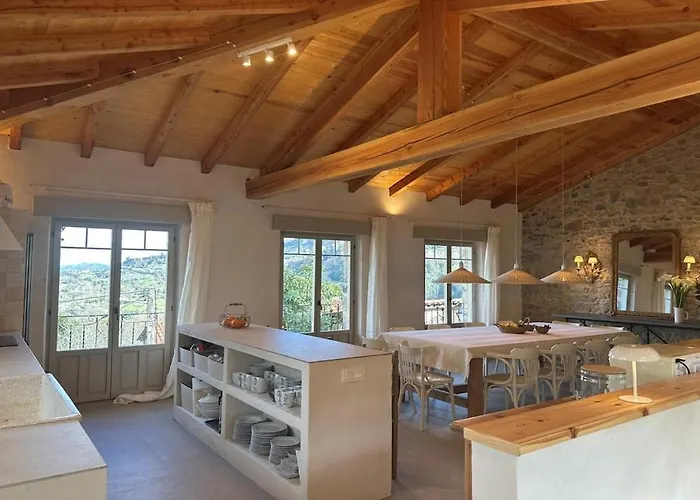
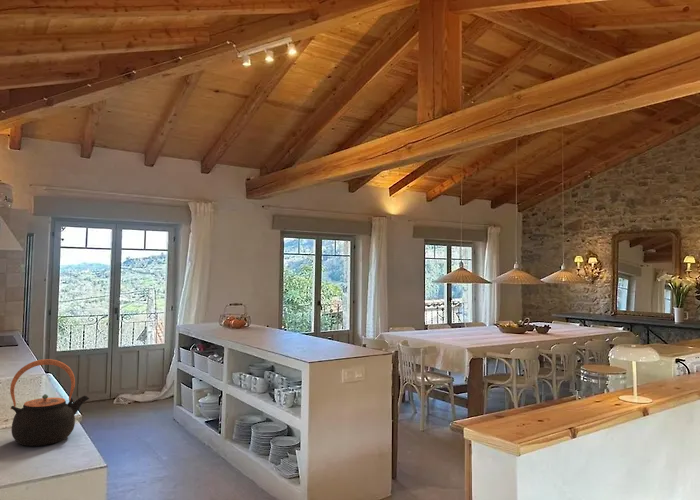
+ teapot [9,358,91,447]
